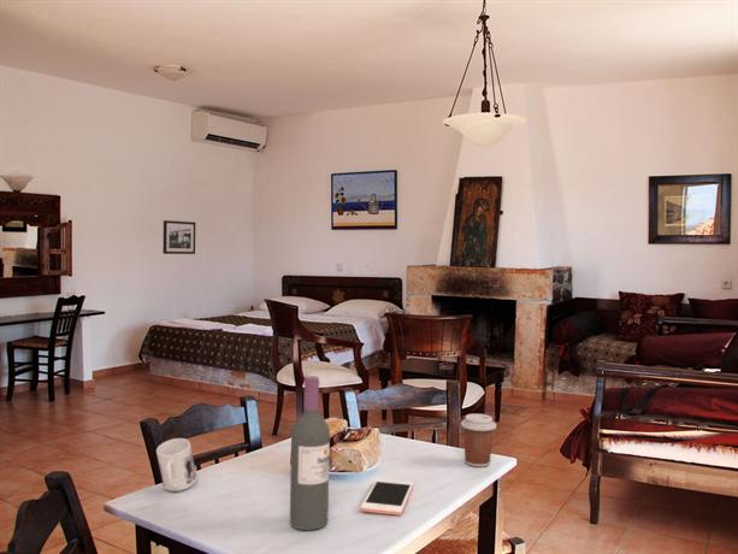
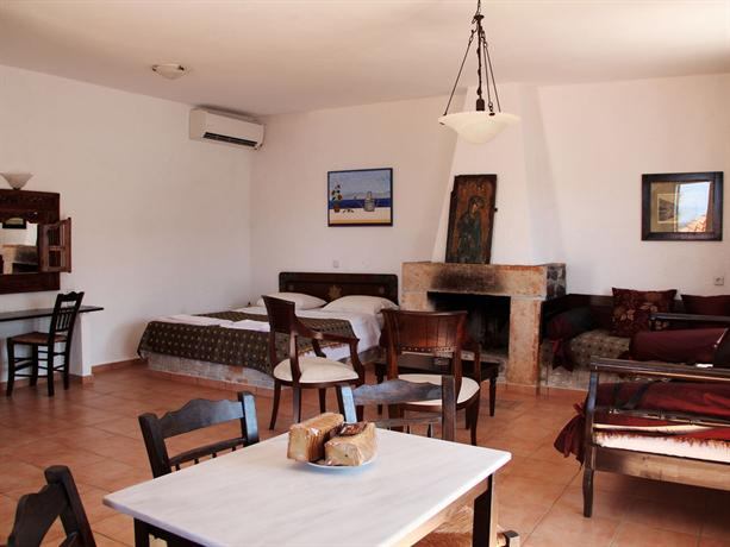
- cell phone [360,478,414,517]
- wine bottle [289,375,331,531]
- picture frame [161,219,196,255]
- mug [155,437,197,493]
- coffee cup [460,413,497,468]
